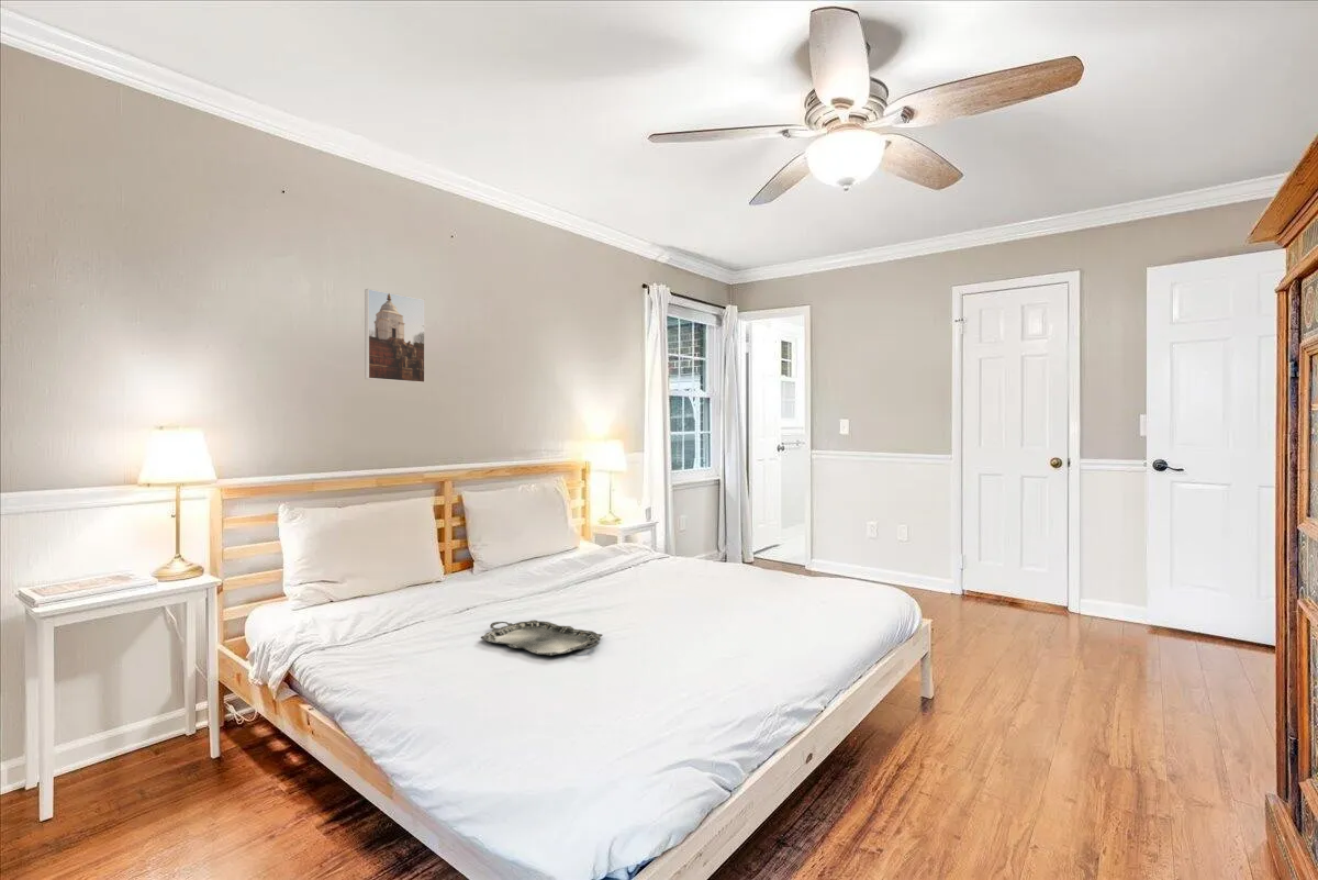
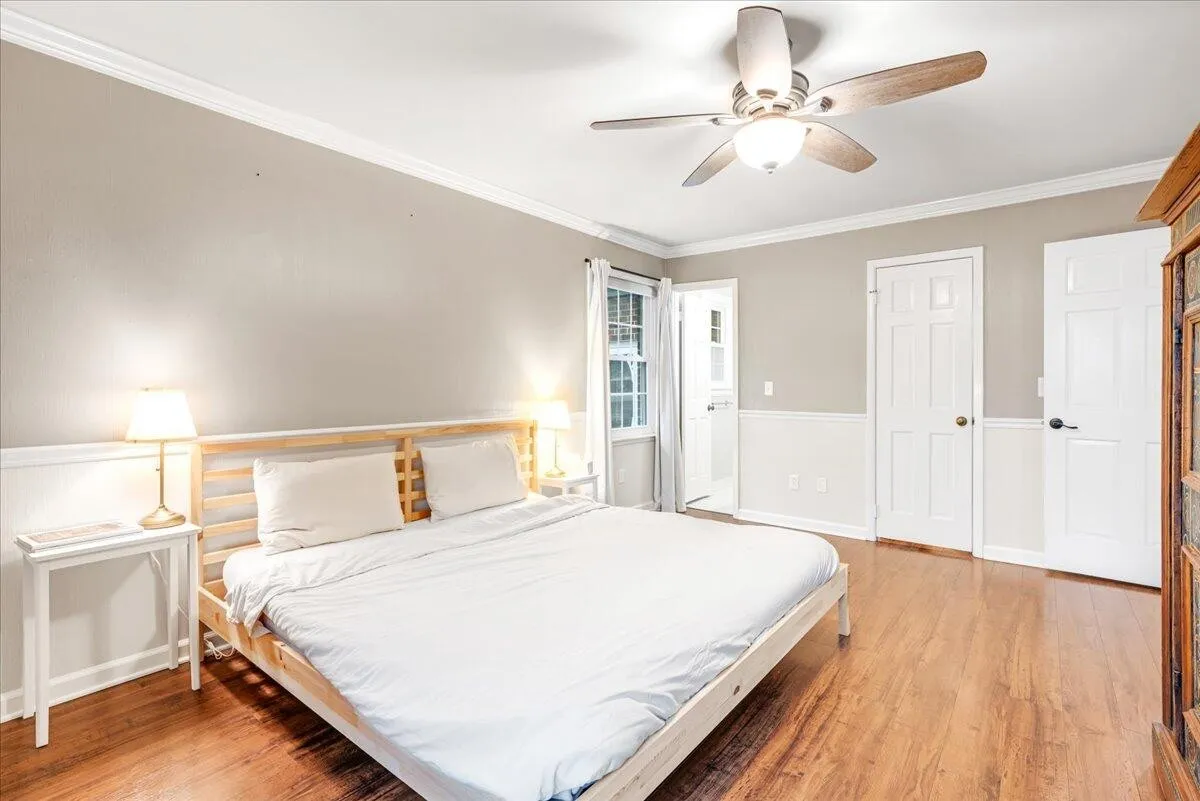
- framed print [364,288,426,385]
- serving tray [480,620,604,657]
